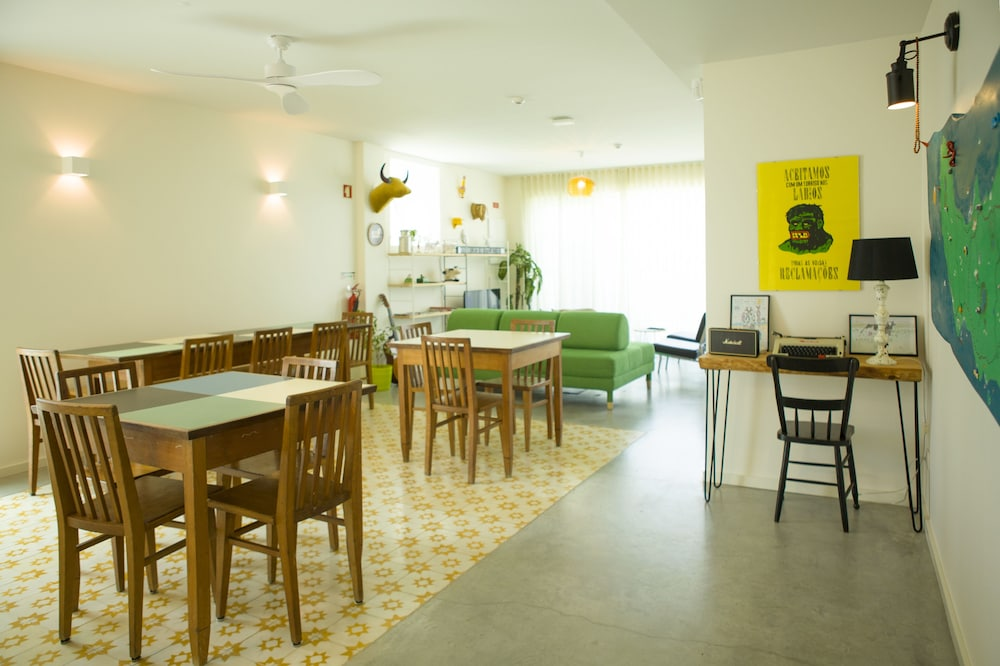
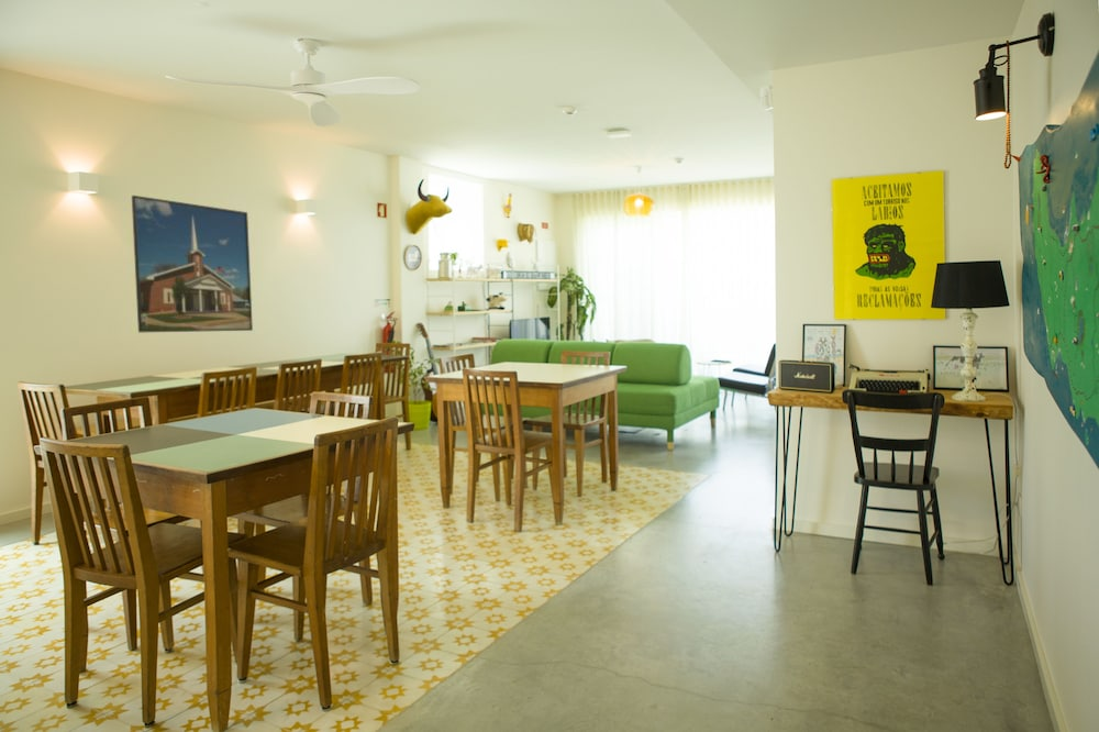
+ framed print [131,195,254,333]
